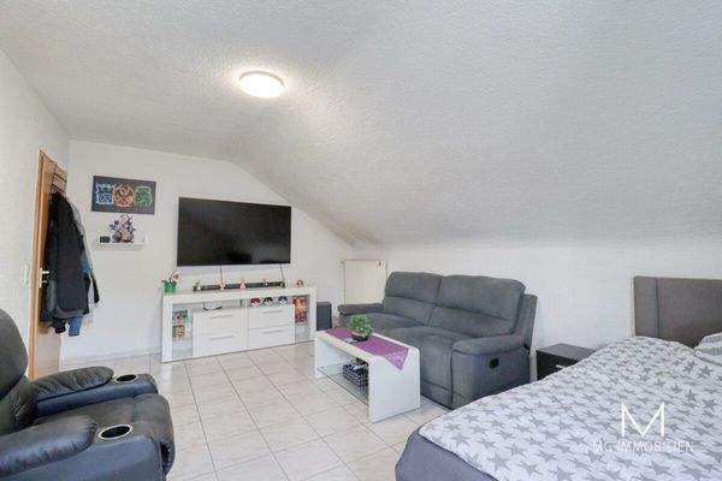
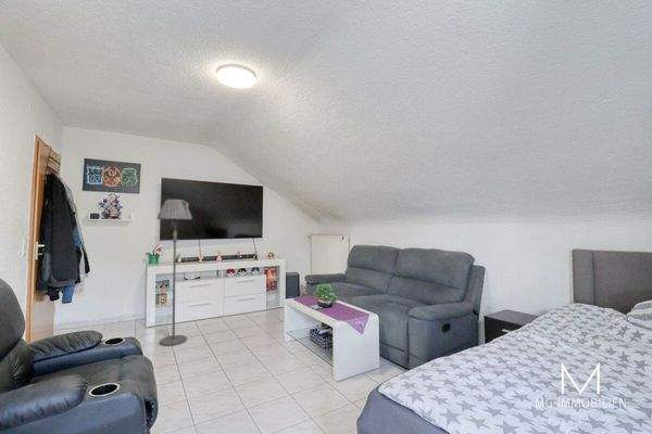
+ floor lamp [156,199,193,346]
